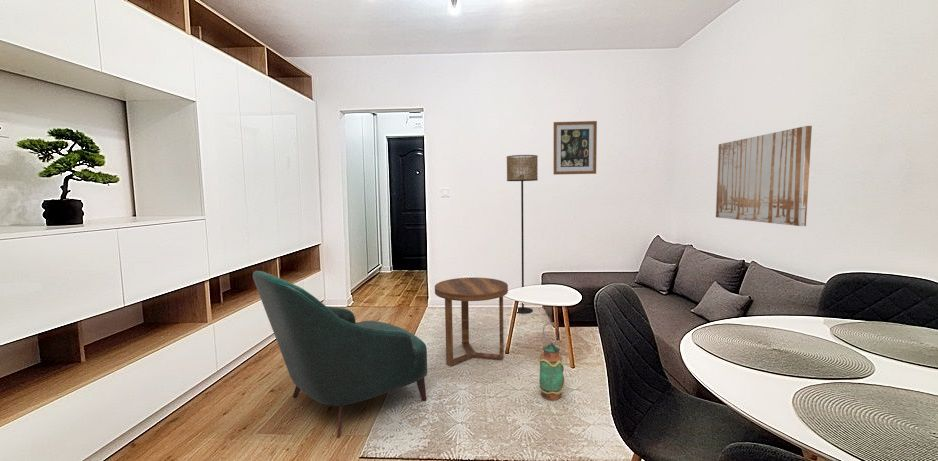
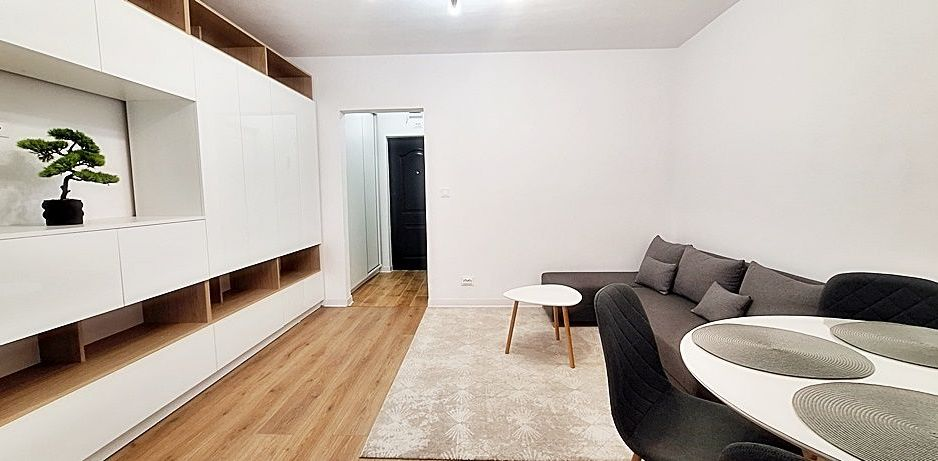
- wall art [553,120,598,175]
- armchair [252,270,428,439]
- lantern [538,322,566,401]
- wall art [715,125,813,227]
- floor lamp [506,154,539,314]
- side table [434,277,509,367]
